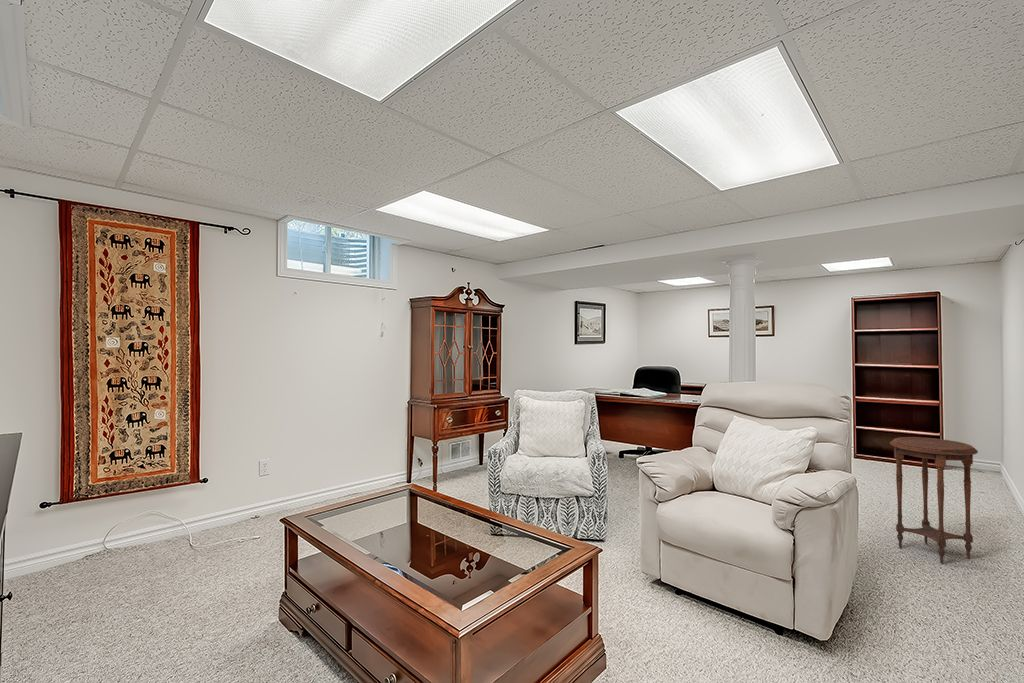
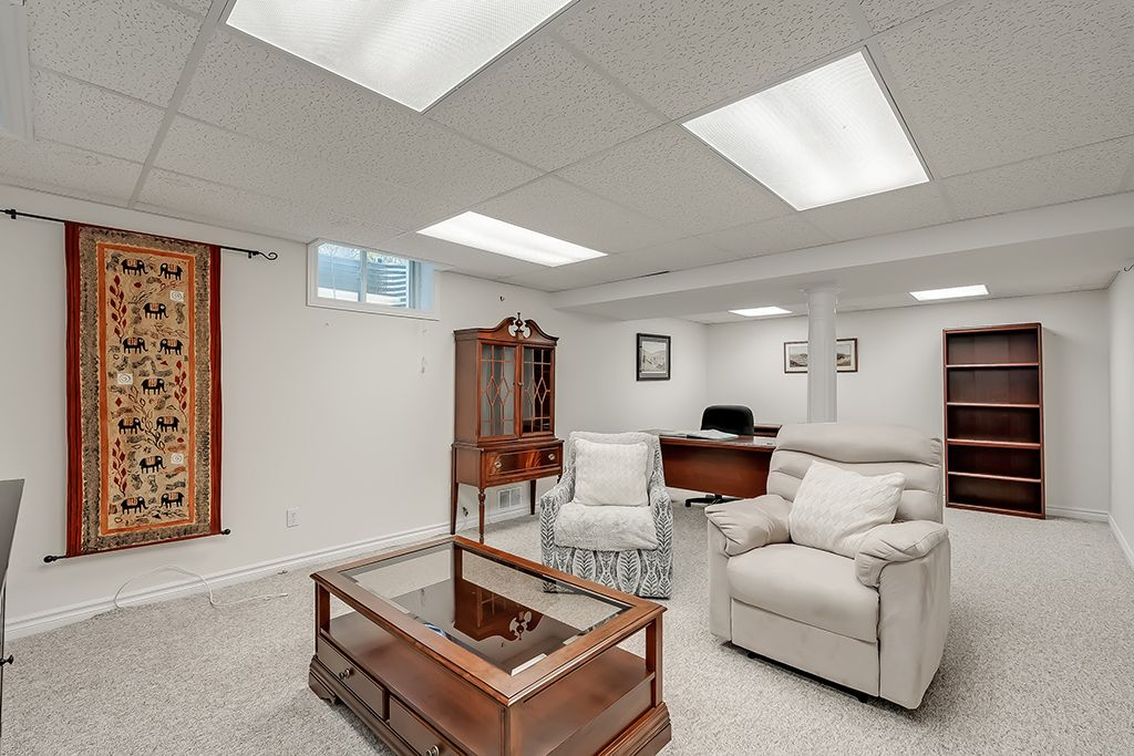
- side table [889,436,979,565]
